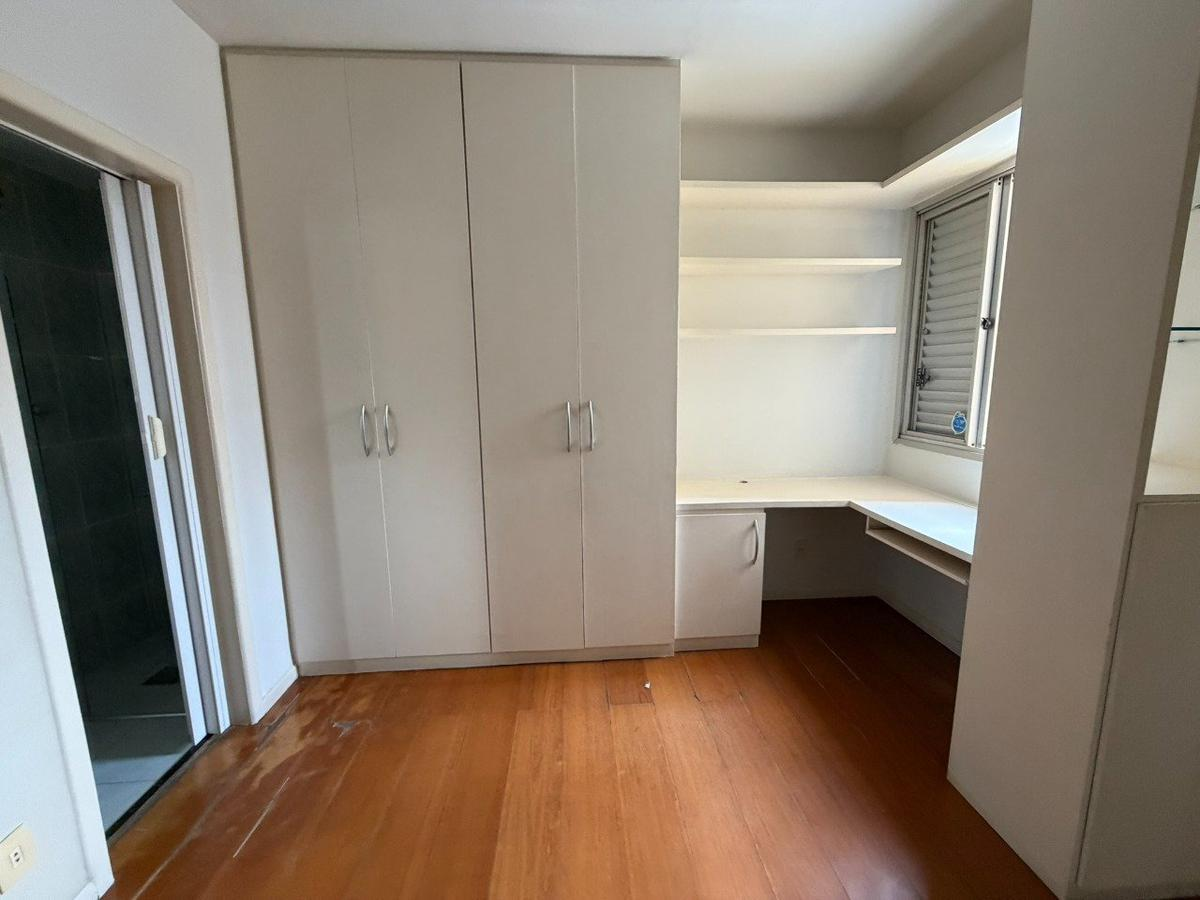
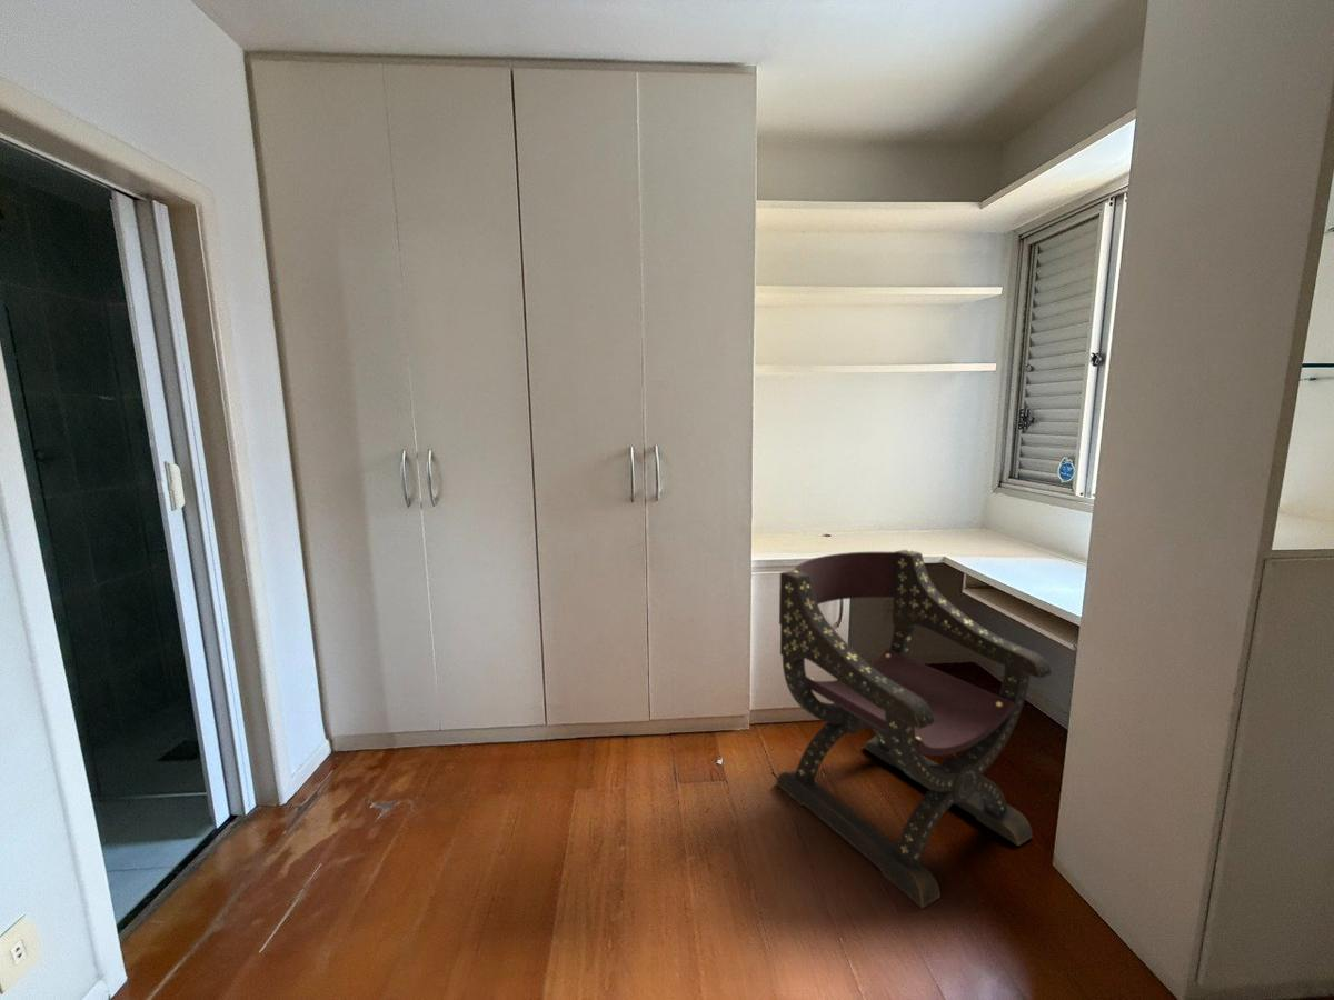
+ chair [775,549,1052,909]
